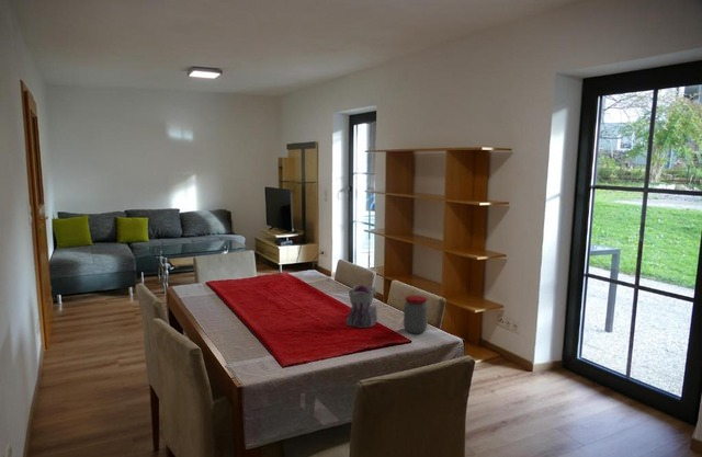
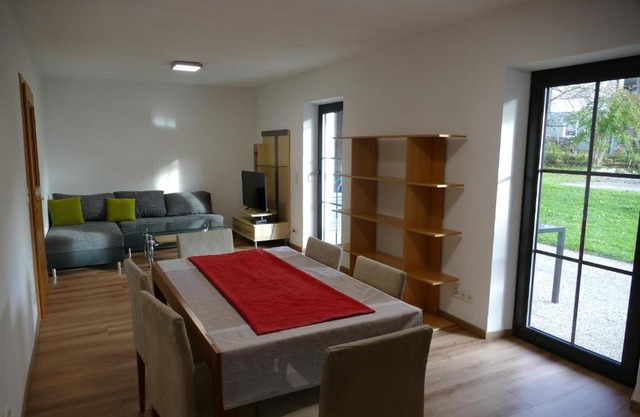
- teapot [340,285,378,329]
- jar [403,294,429,334]
